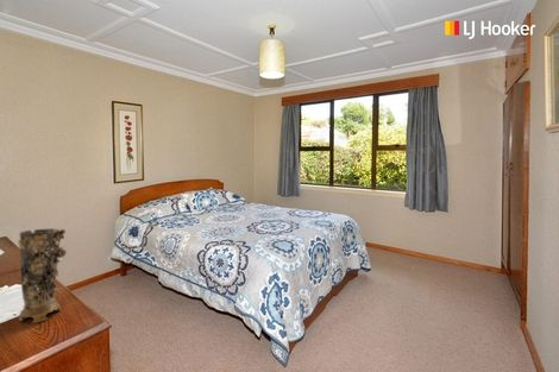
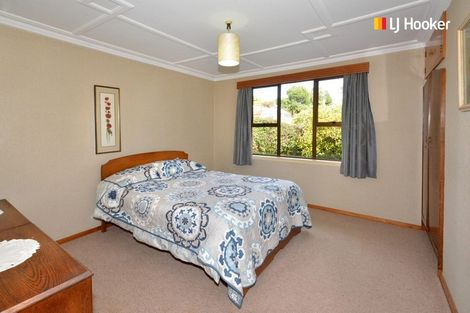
- decorative vase [17,227,68,324]
